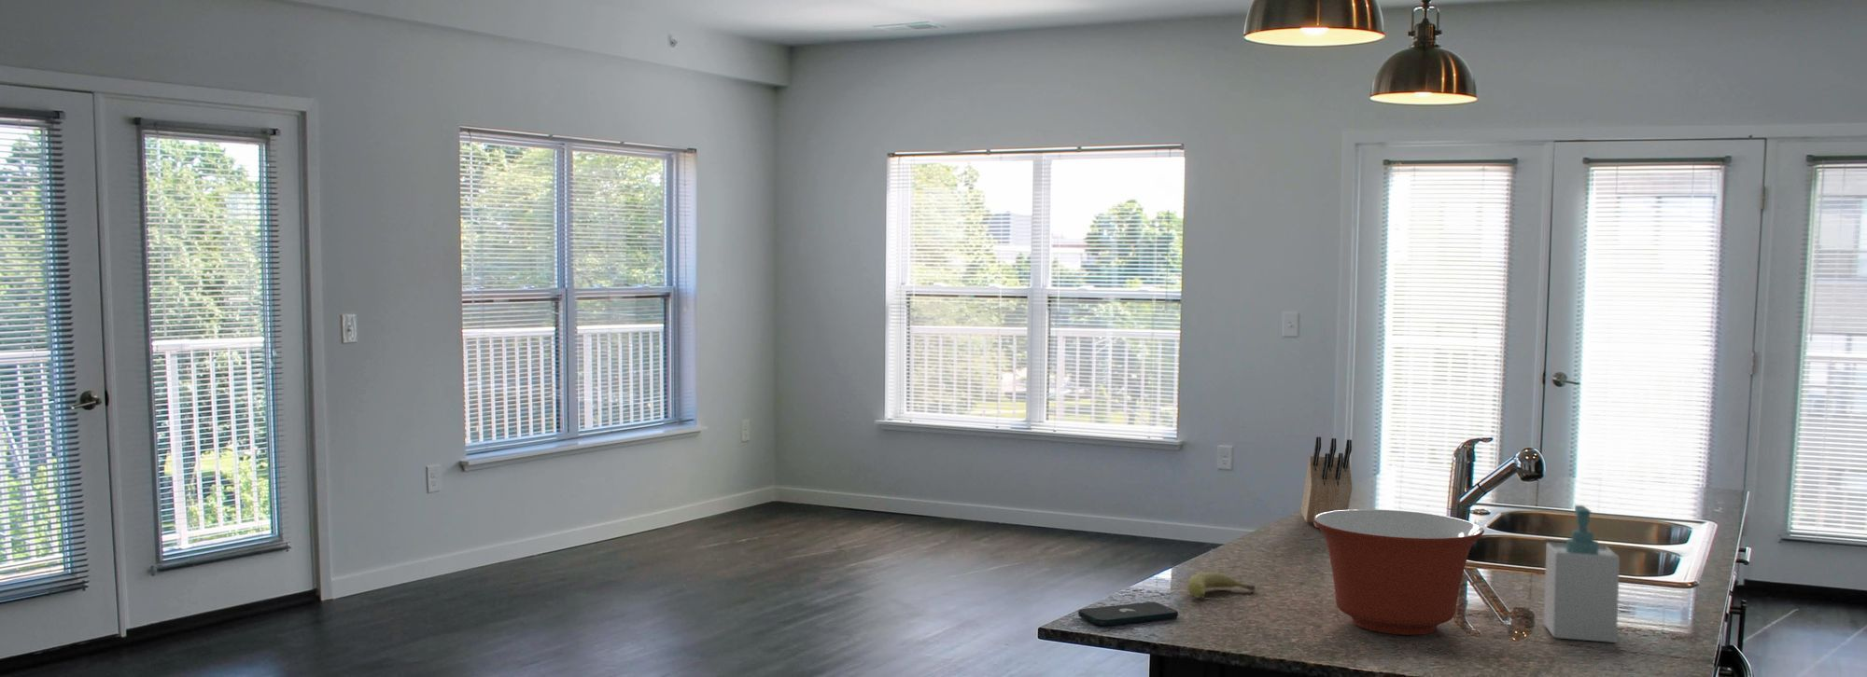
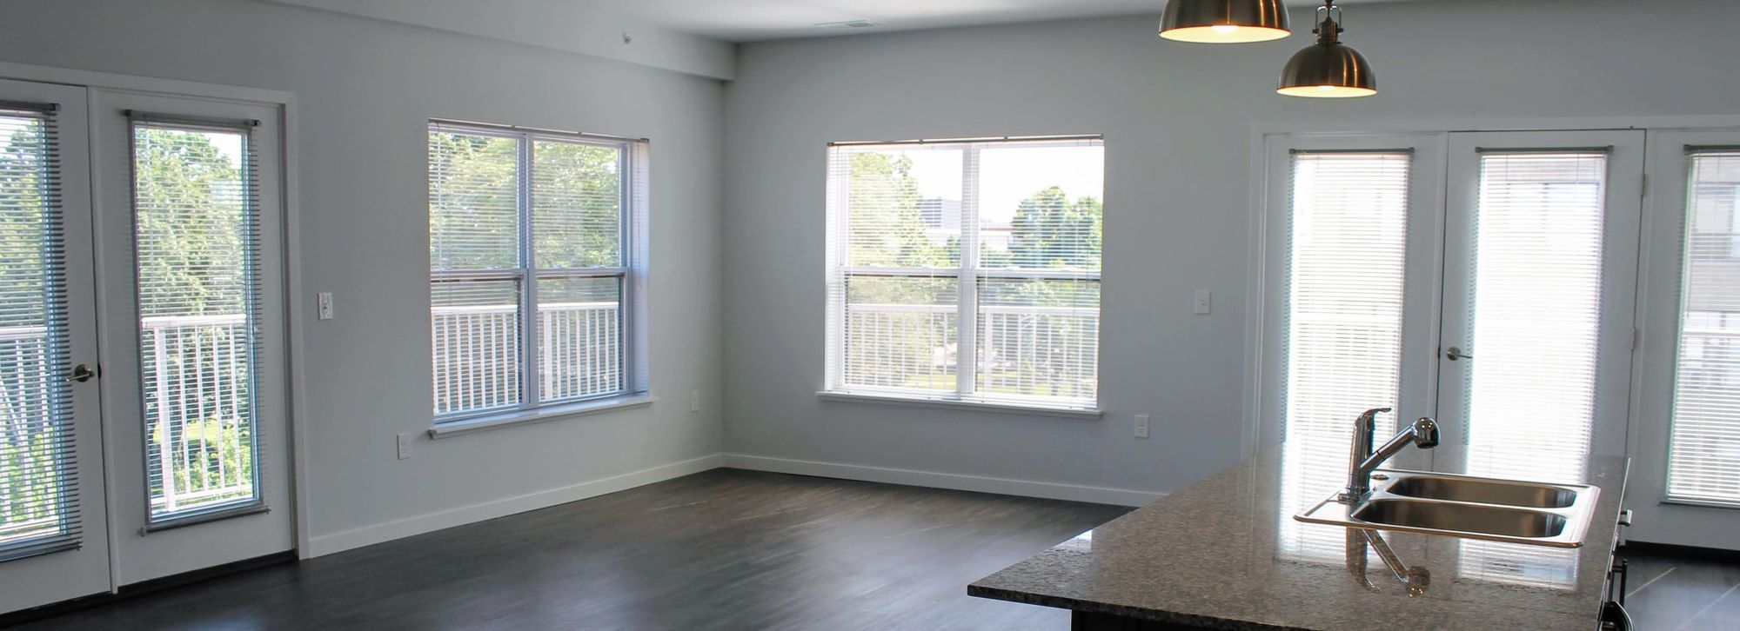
- mixing bowl [1313,508,1485,637]
- smartphone [1078,602,1179,627]
- fruit [1187,571,1256,598]
- soap bottle [1543,504,1621,644]
- knife block [1300,435,1353,528]
